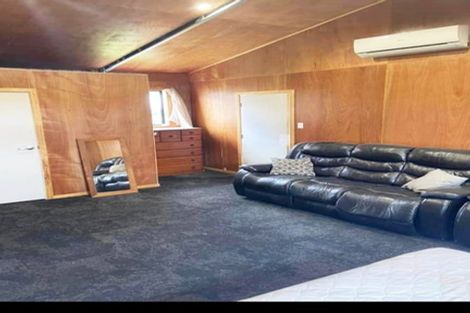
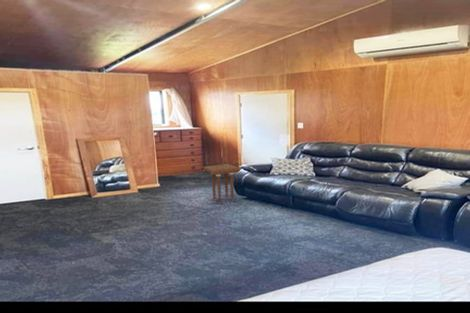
+ side table [203,163,241,204]
